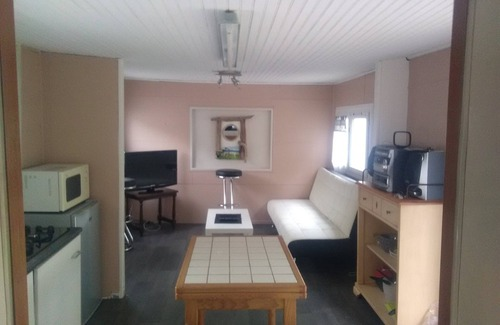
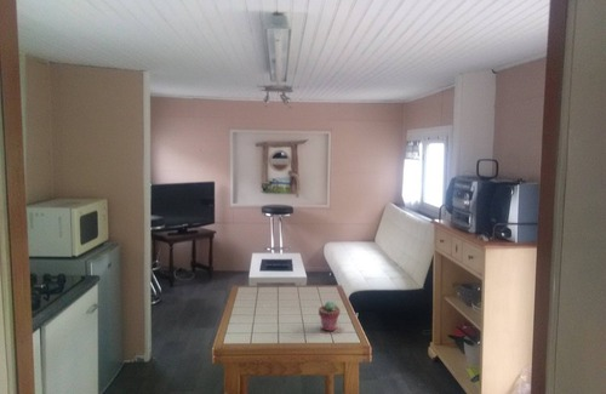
+ potted succulent [318,299,342,332]
